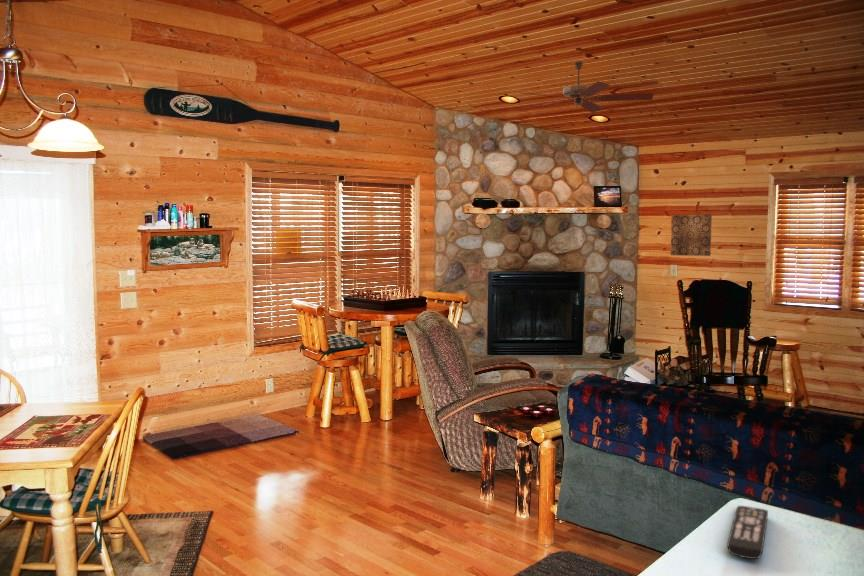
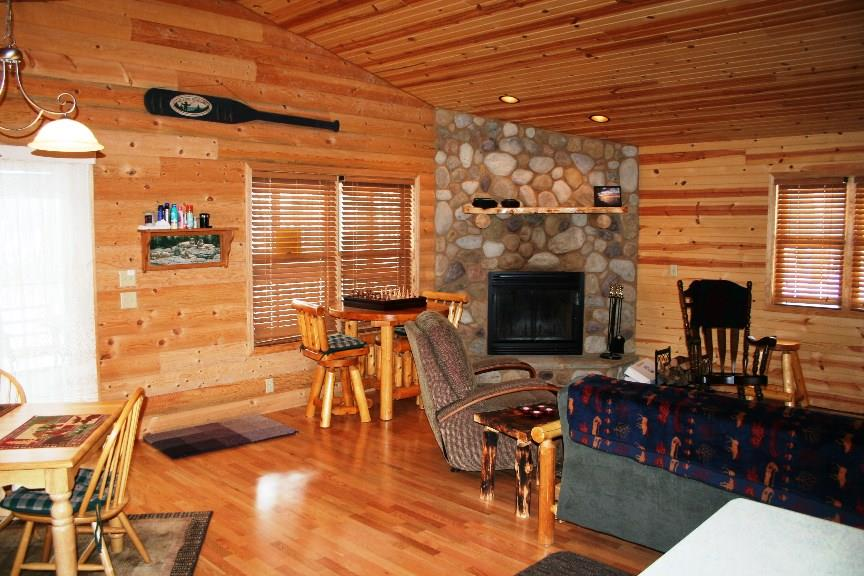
- wall art [670,213,713,257]
- remote control [726,505,769,560]
- ceiling fan [515,61,654,114]
